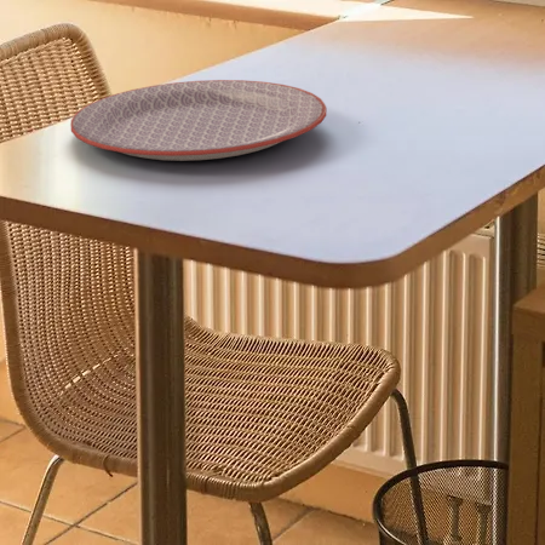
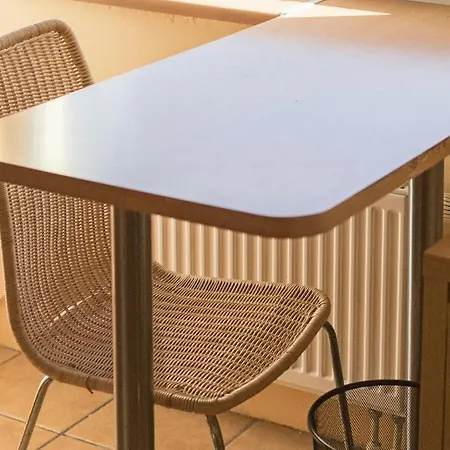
- plate [69,79,328,162]
